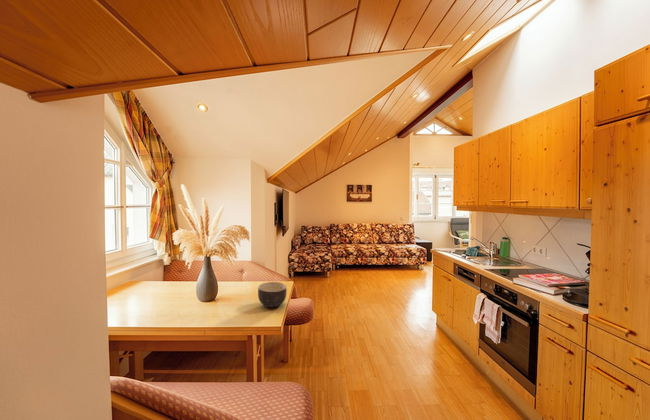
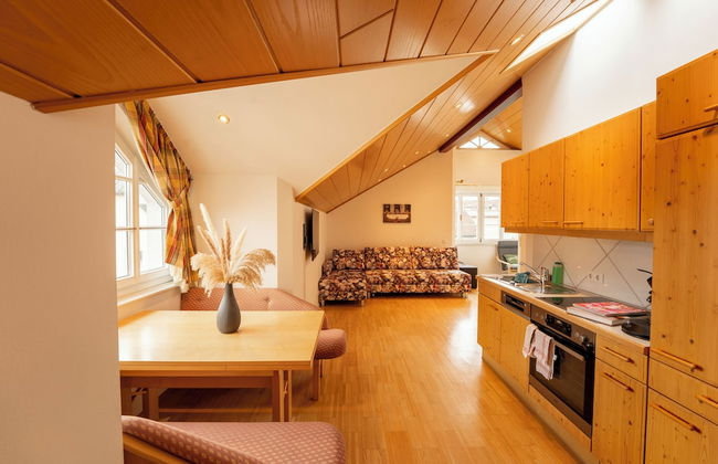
- bowl [257,281,288,309]
